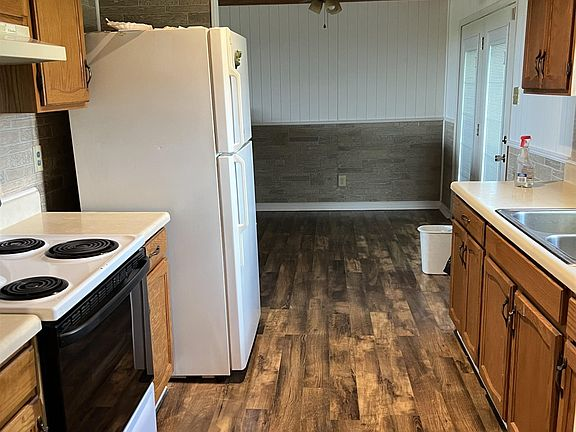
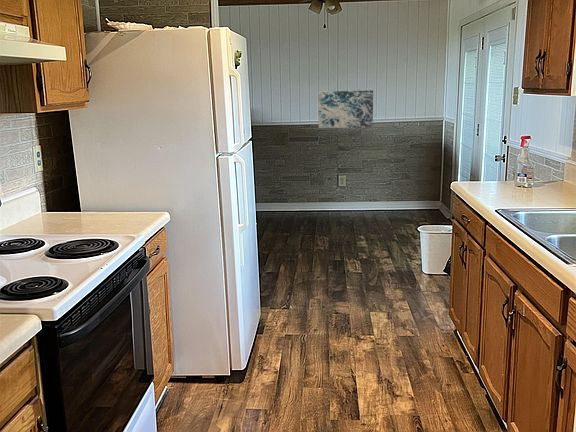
+ wall art [317,90,374,129]
